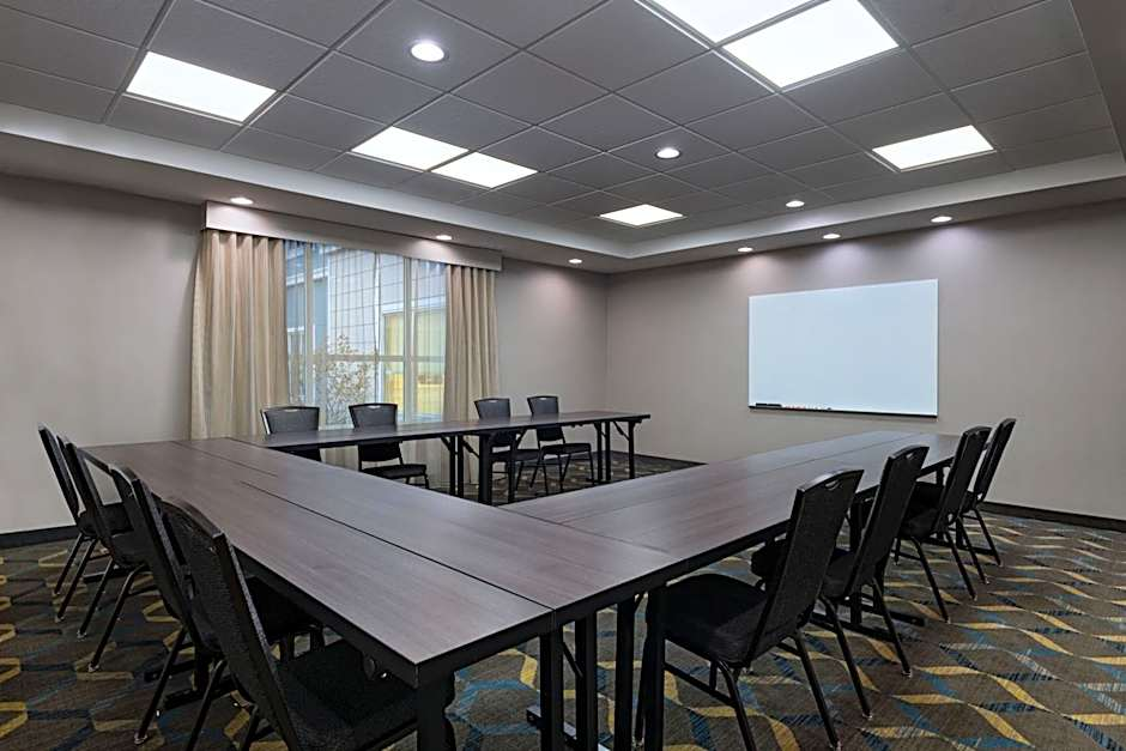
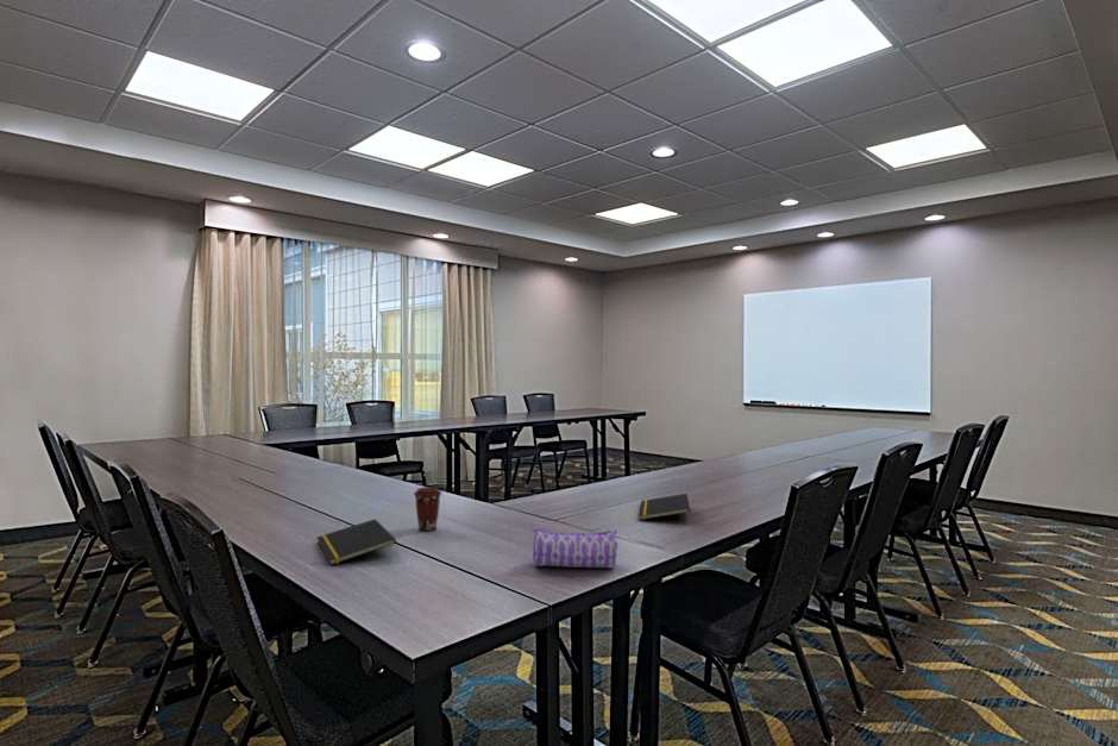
+ notepad [315,518,397,566]
+ notepad [637,493,691,521]
+ pencil case [530,526,618,569]
+ coffee cup [413,485,442,532]
